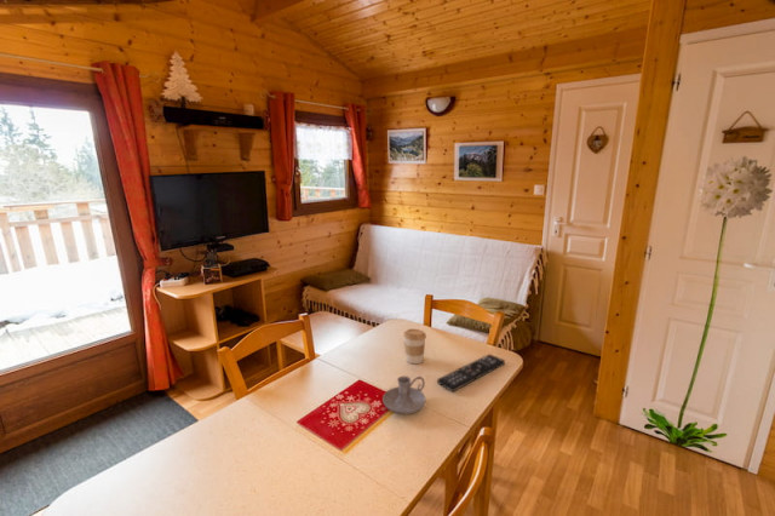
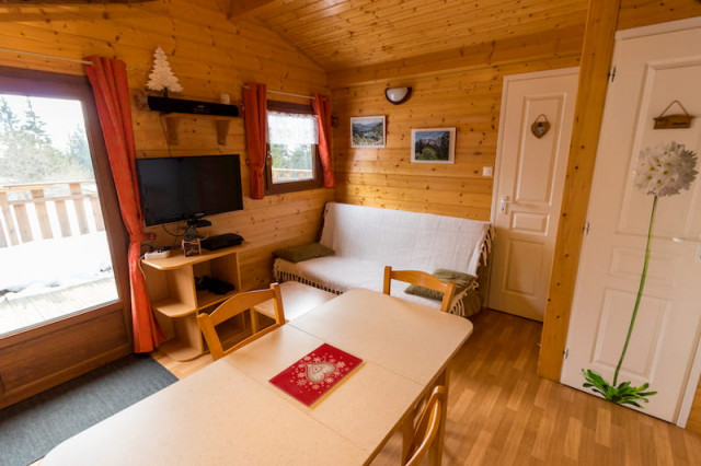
- candle holder [381,375,427,415]
- coffee cup [402,328,427,365]
- remote control [436,352,506,392]
